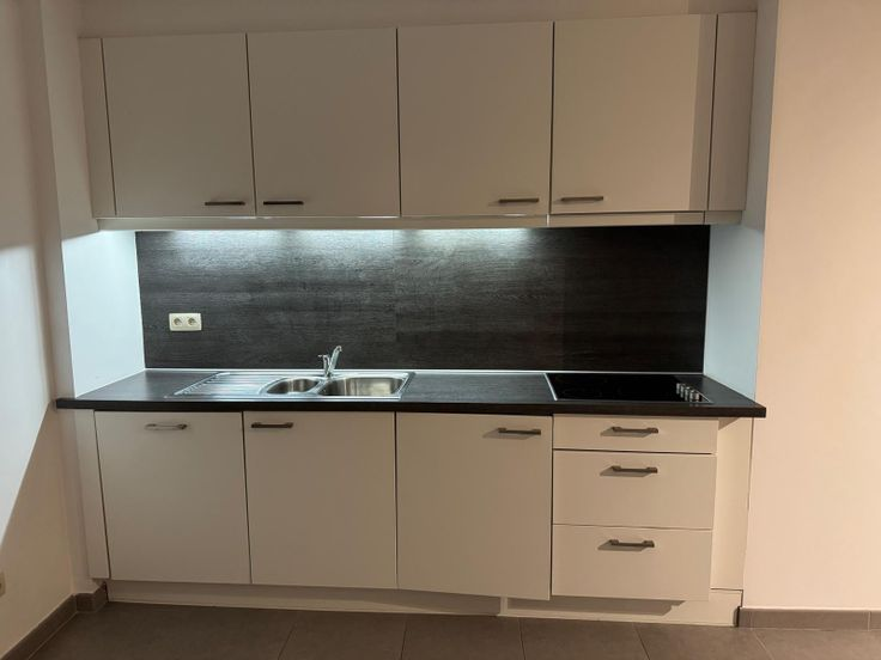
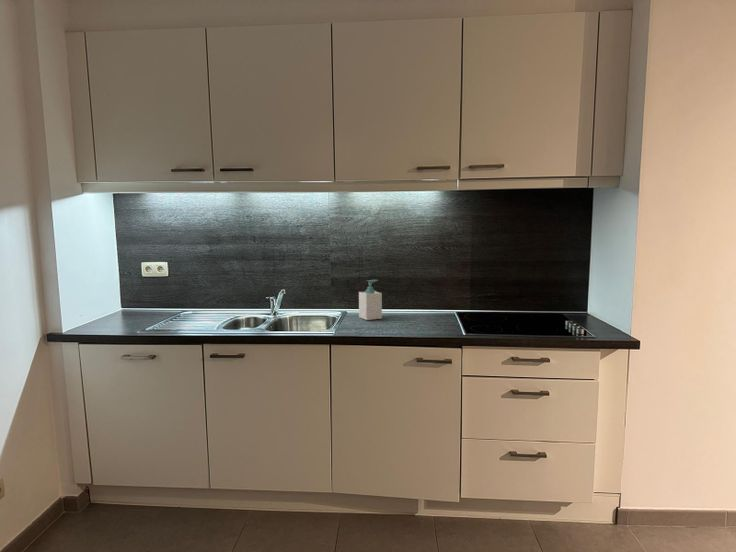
+ soap bottle [358,279,383,321]
